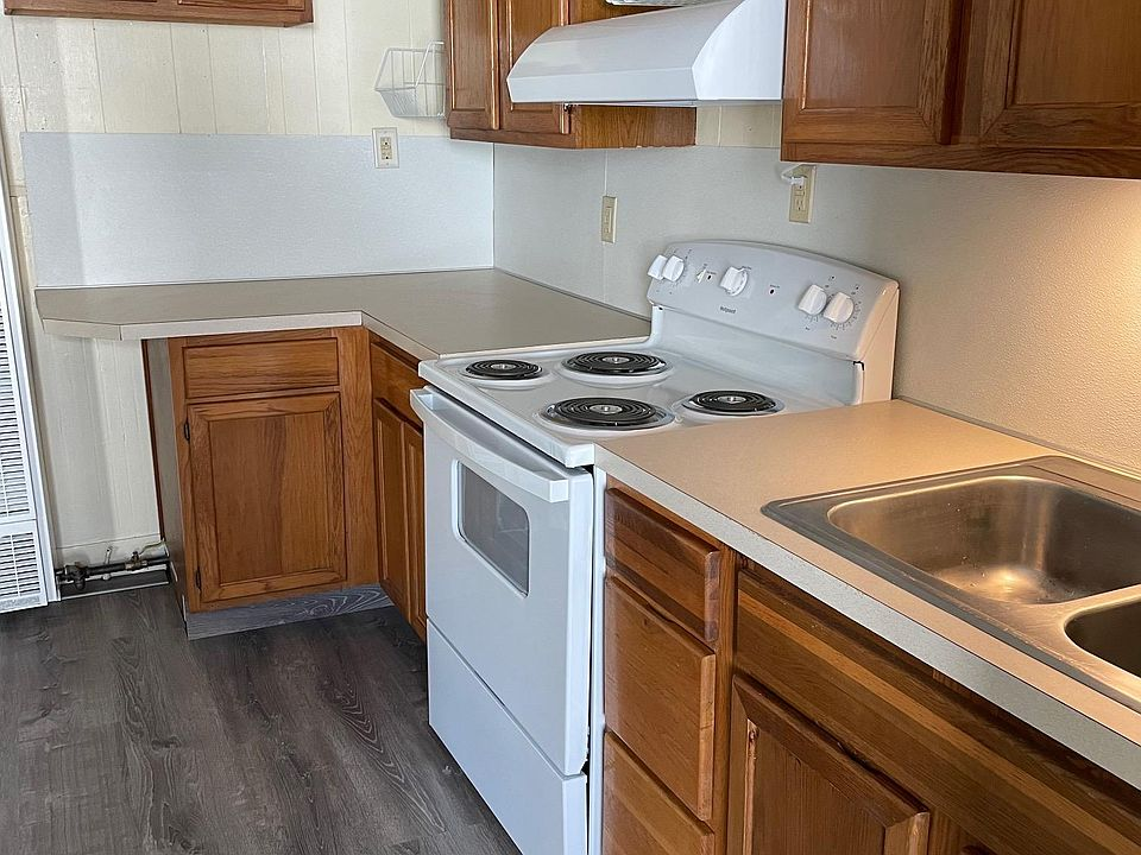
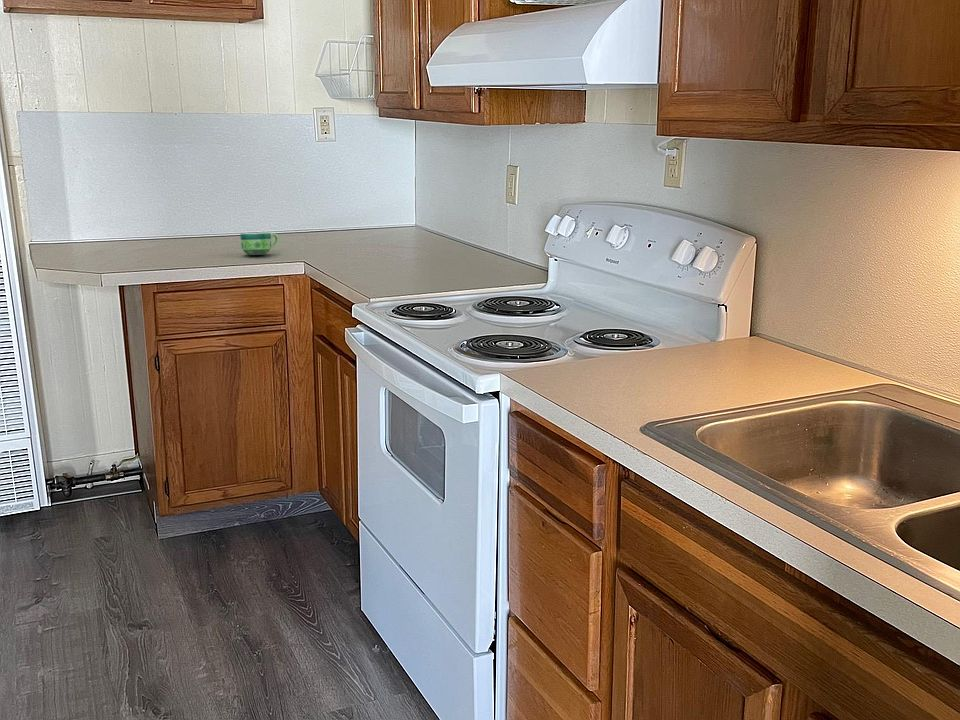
+ cup [239,232,280,256]
